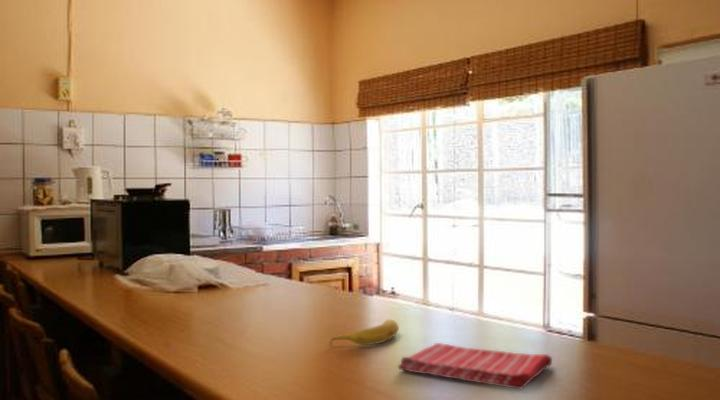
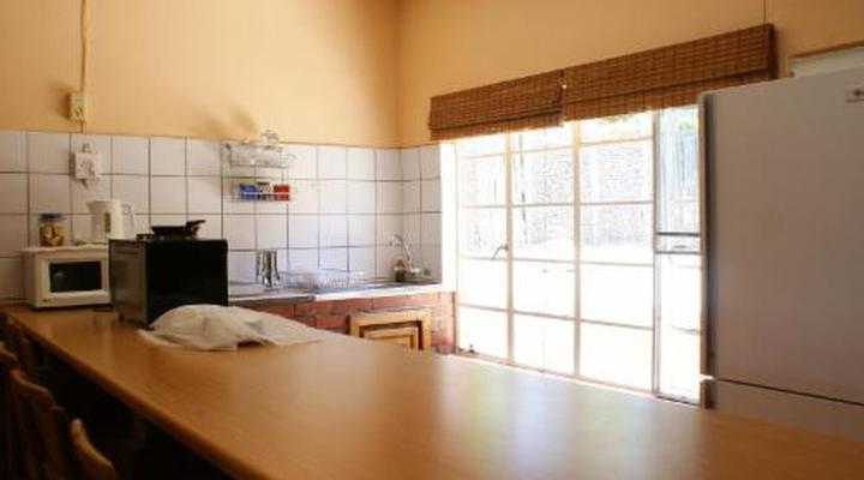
- dish towel [397,342,553,390]
- fruit [329,318,400,347]
